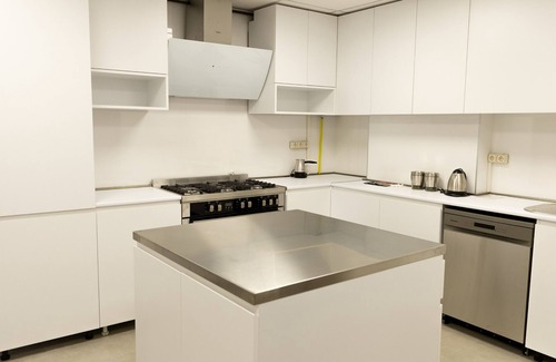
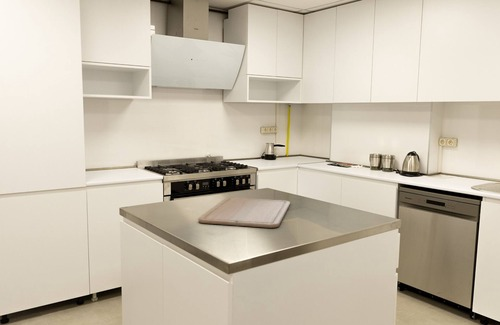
+ chopping board [197,197,291,229]
